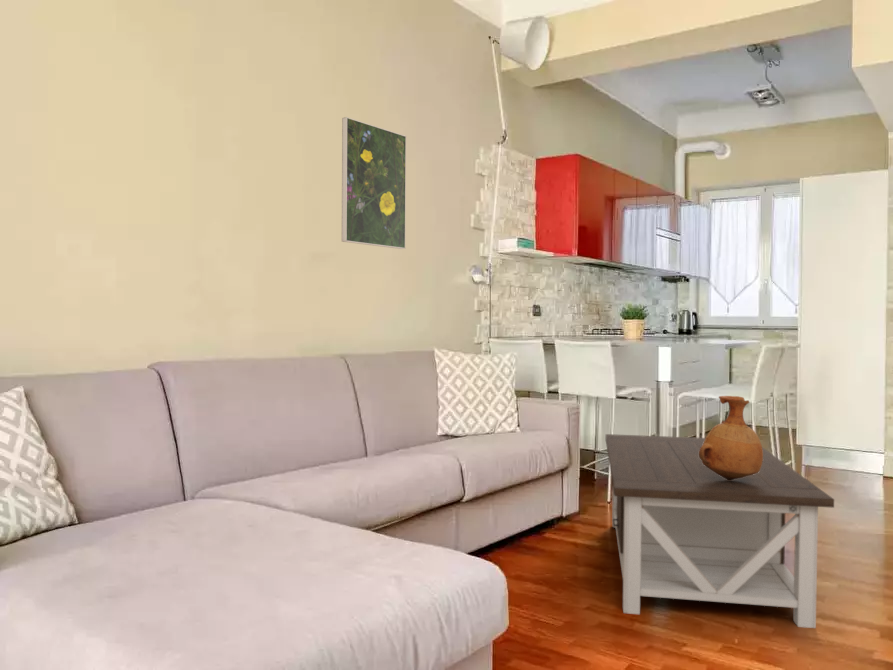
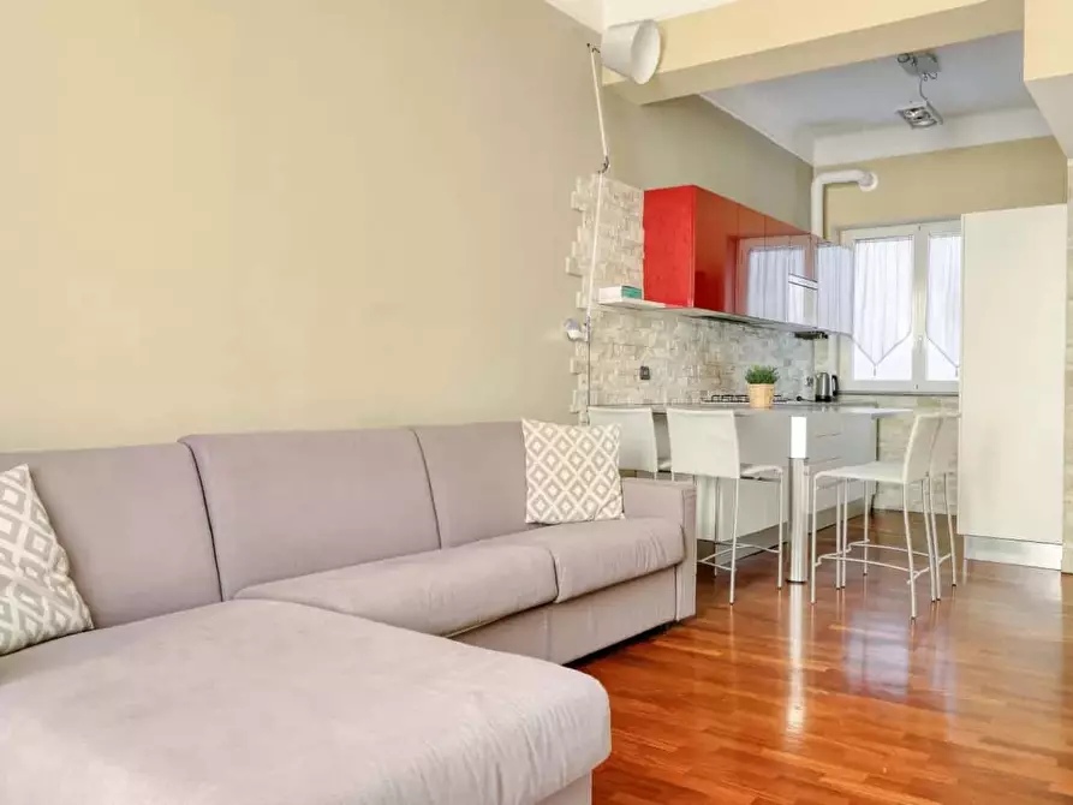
- coffee table [605,433,835,629]
- vase [699,395,763,480]
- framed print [341,116,407,250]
